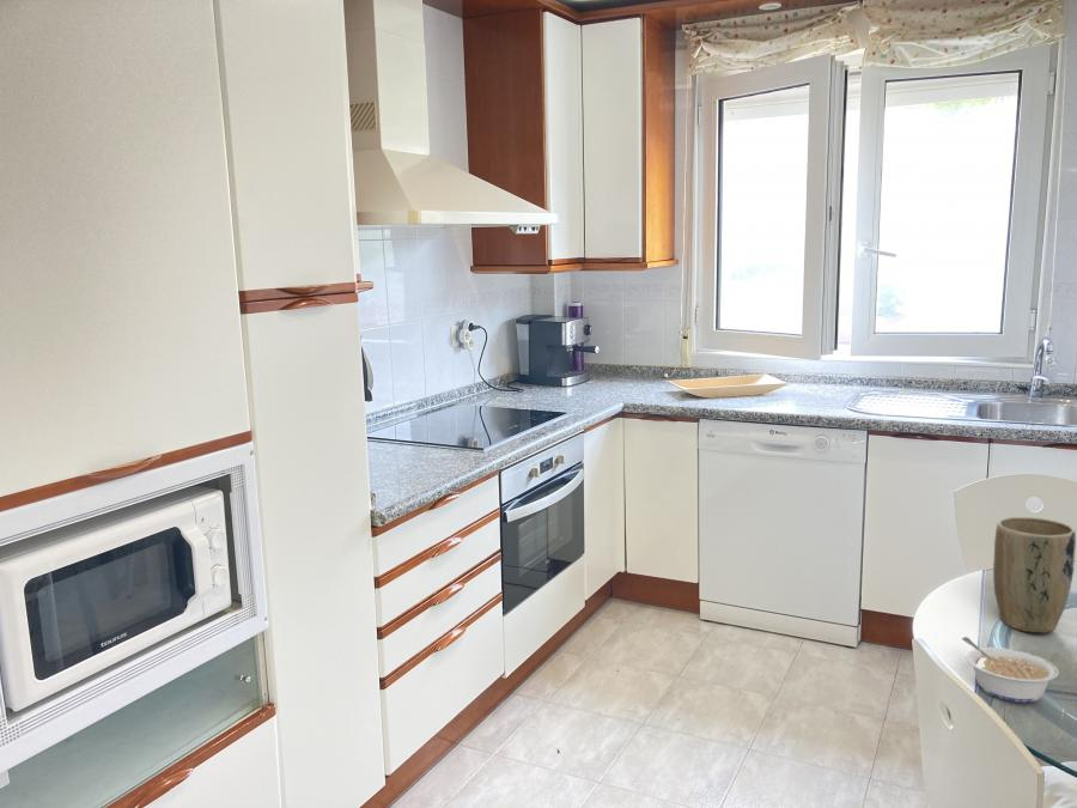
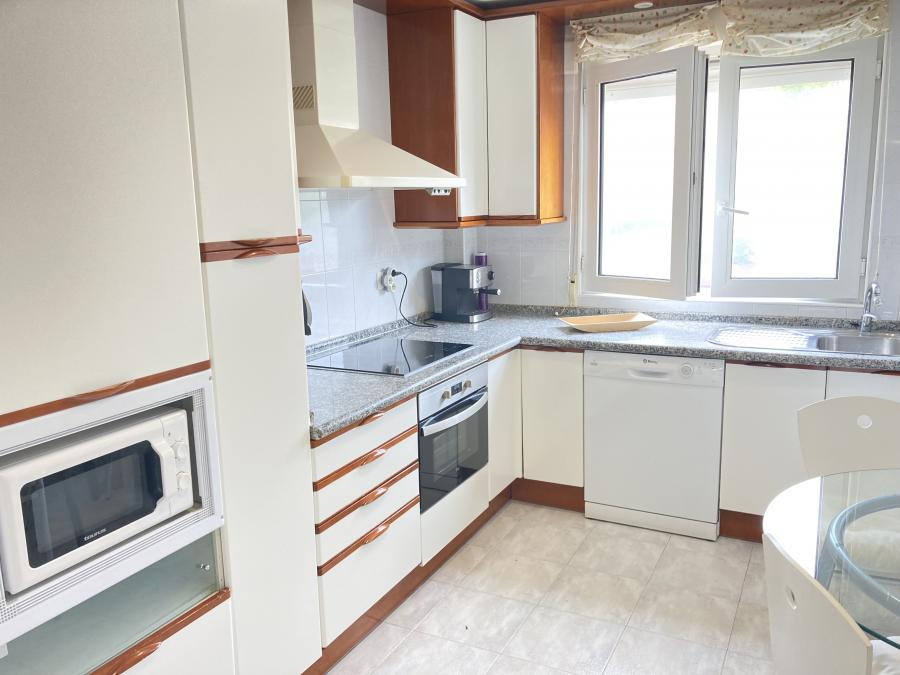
- legume [961,636,1060,704]
- plant pot [992,516,1077,634]
